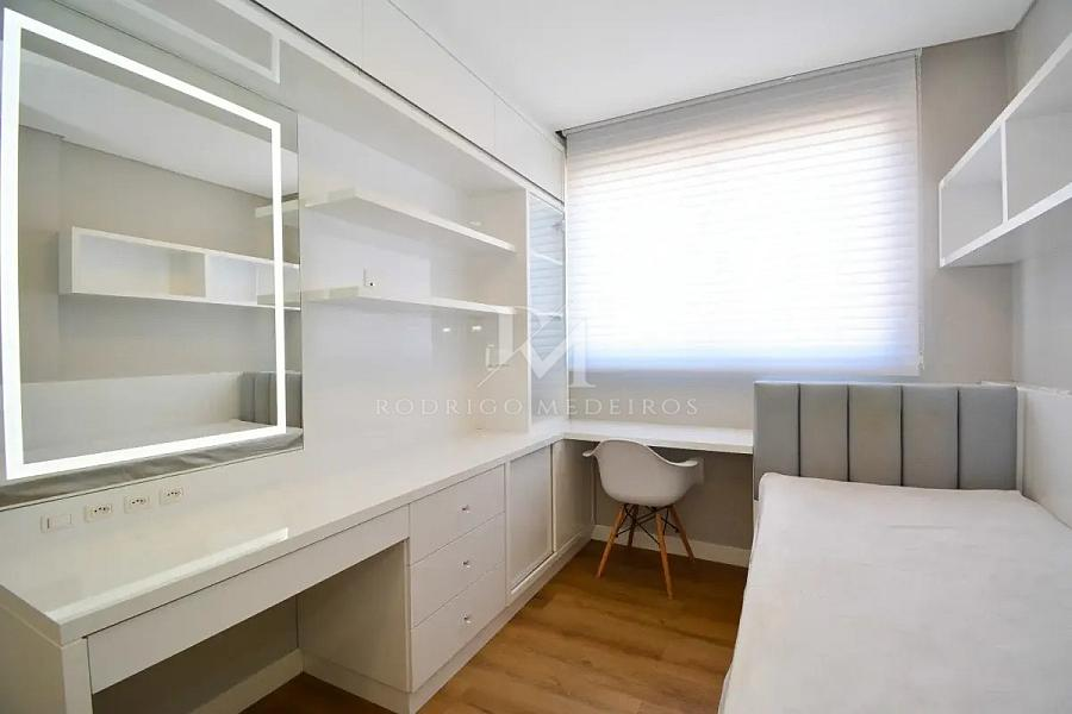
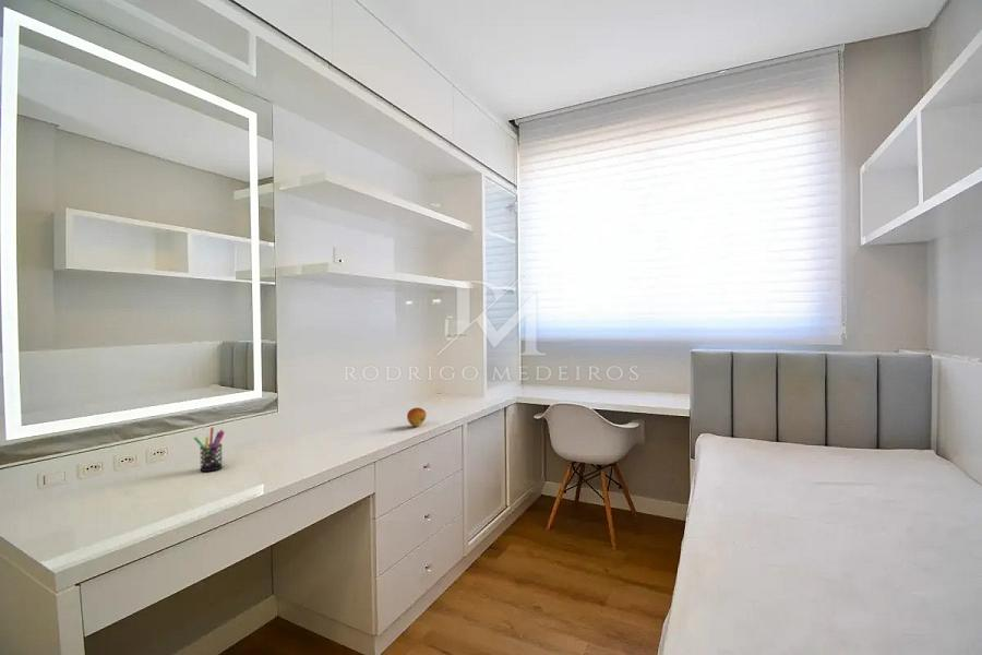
+ pen holder [192,427,226,473]
+ fruit [406,406,428,428]
